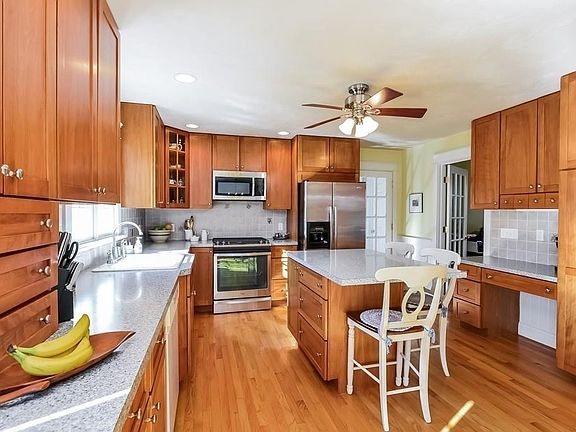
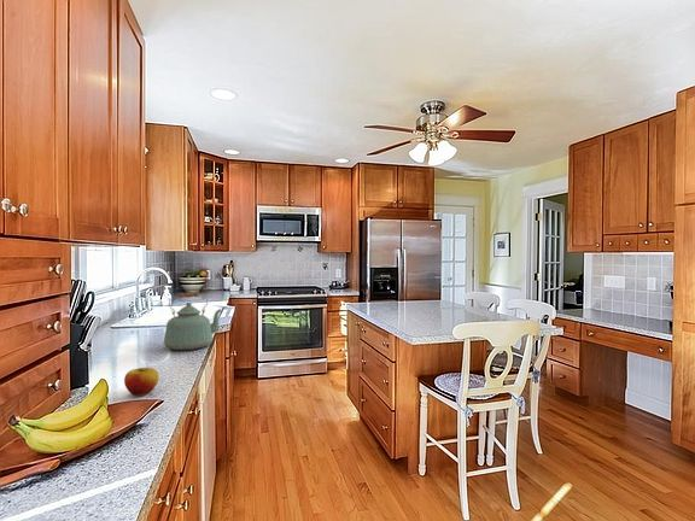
+ kettle [163,292,222,351]
+ apple [123,367,159,397]
